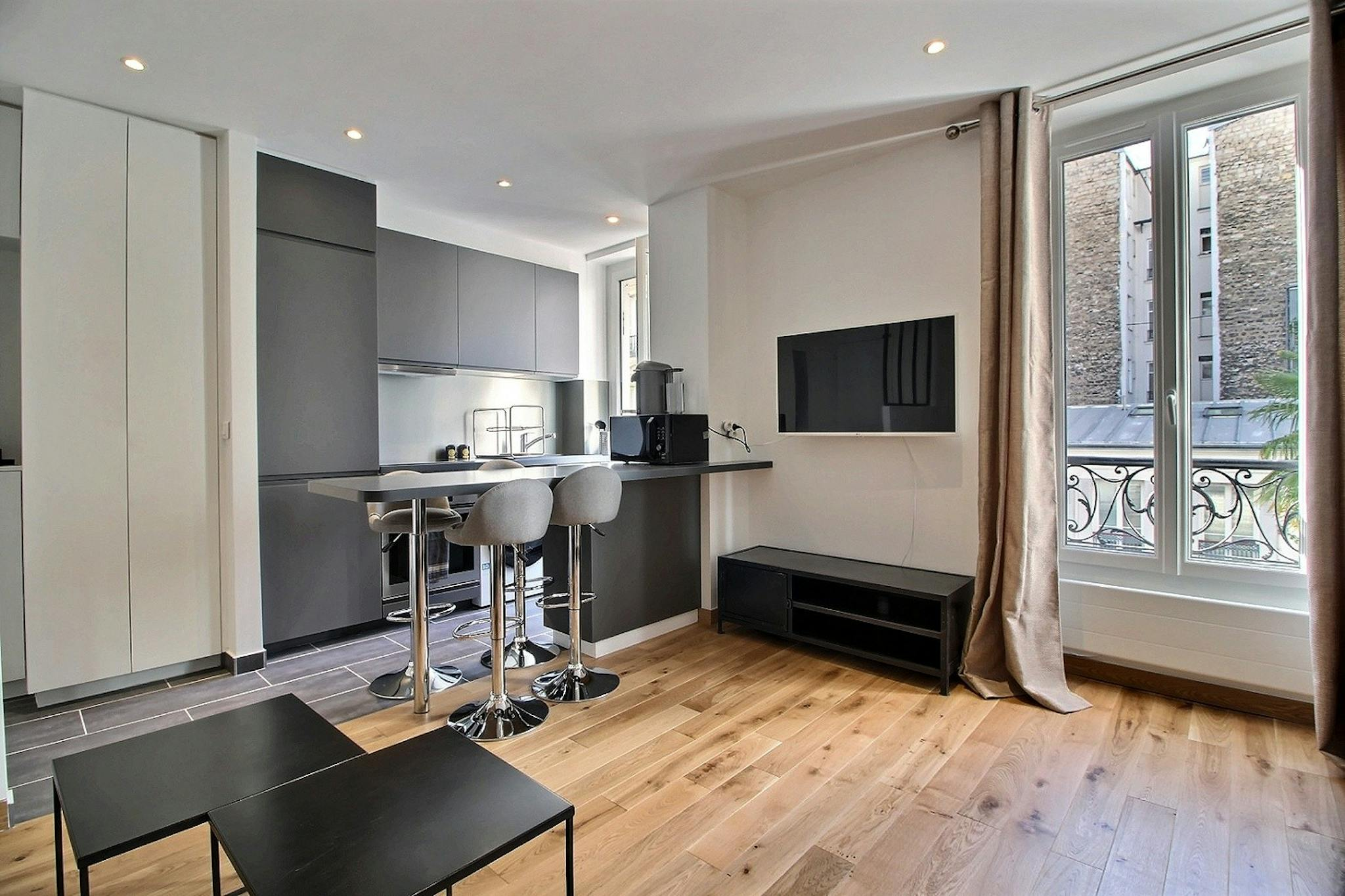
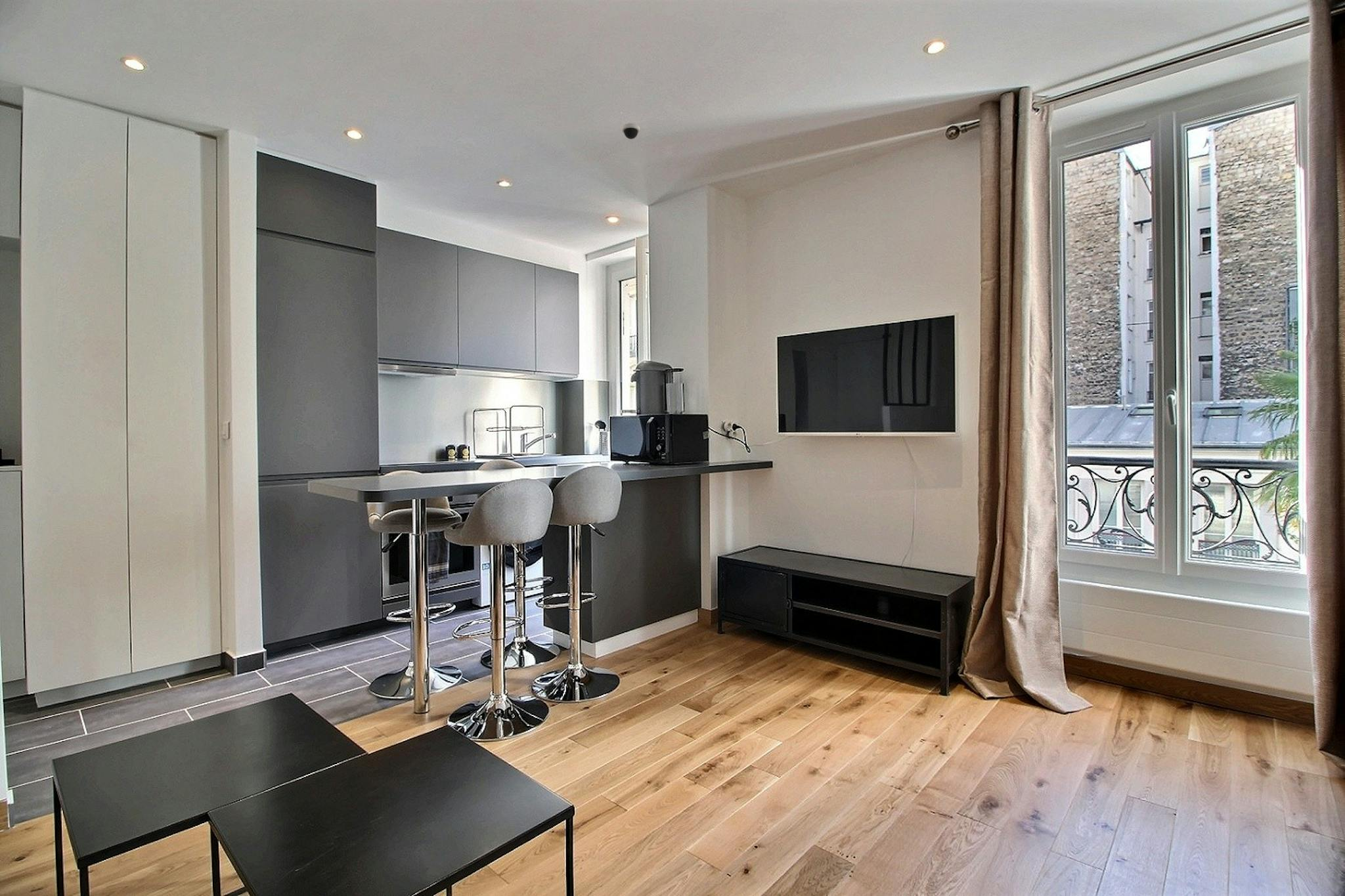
+ dome security camera [621,123,640,140]
